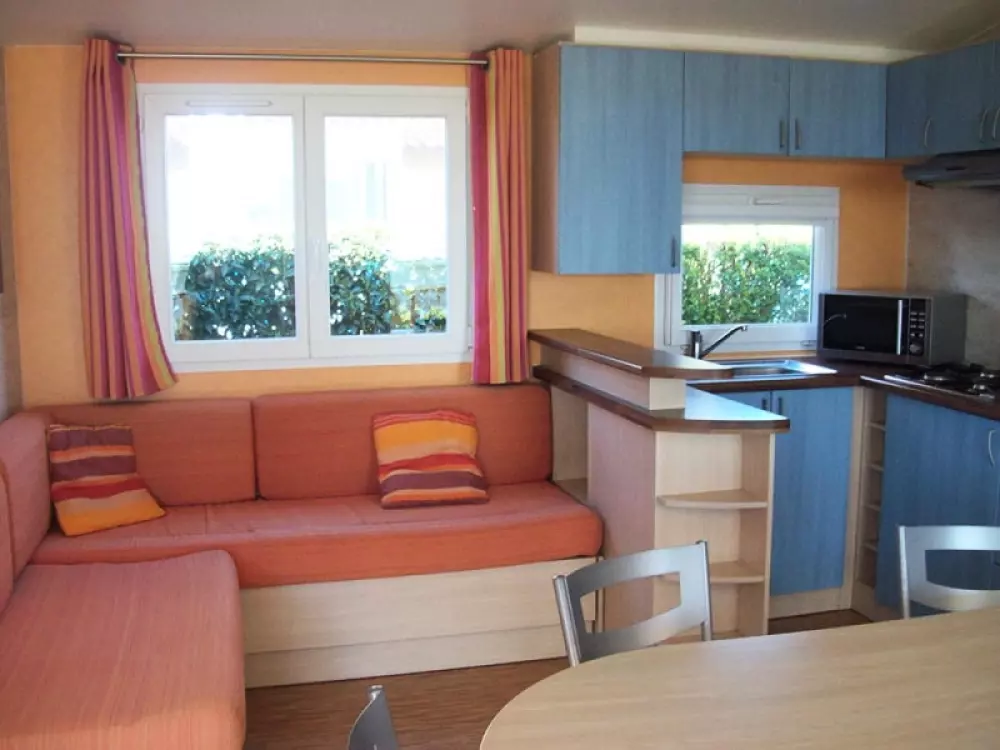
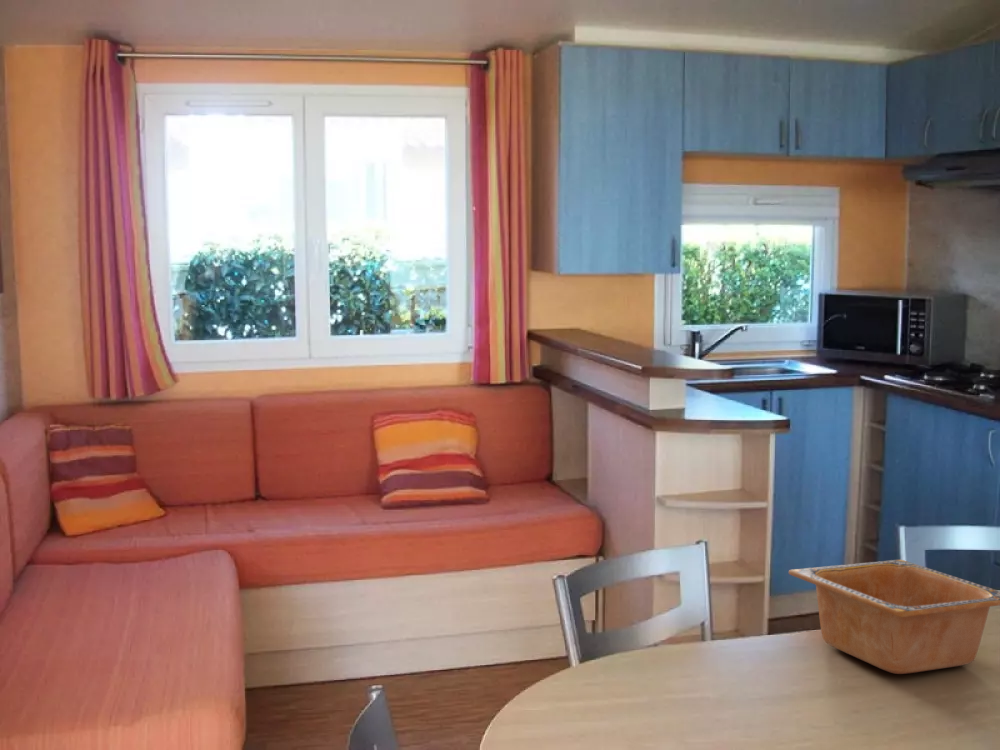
+ serving bowl [788,559,1000,675]
